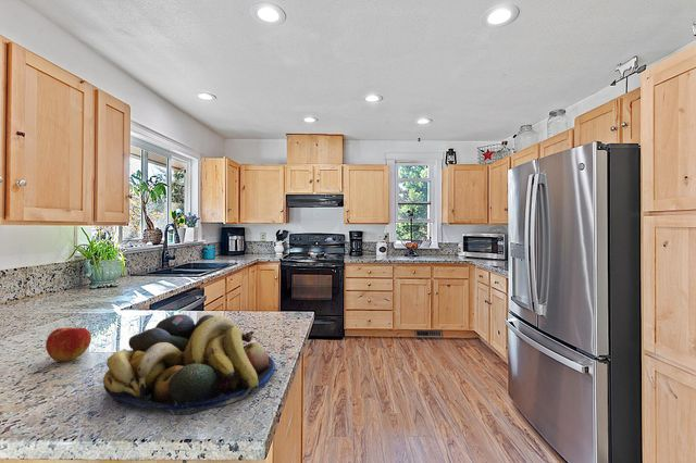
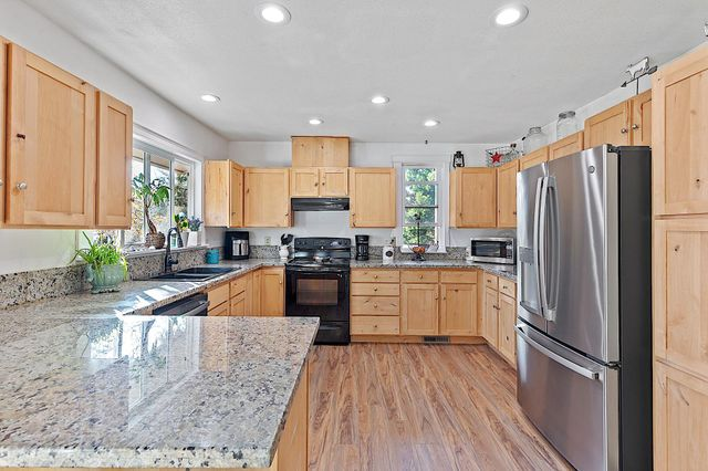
- apple [45,326,92,362]
- fruit bowl [102,313,276,416]
